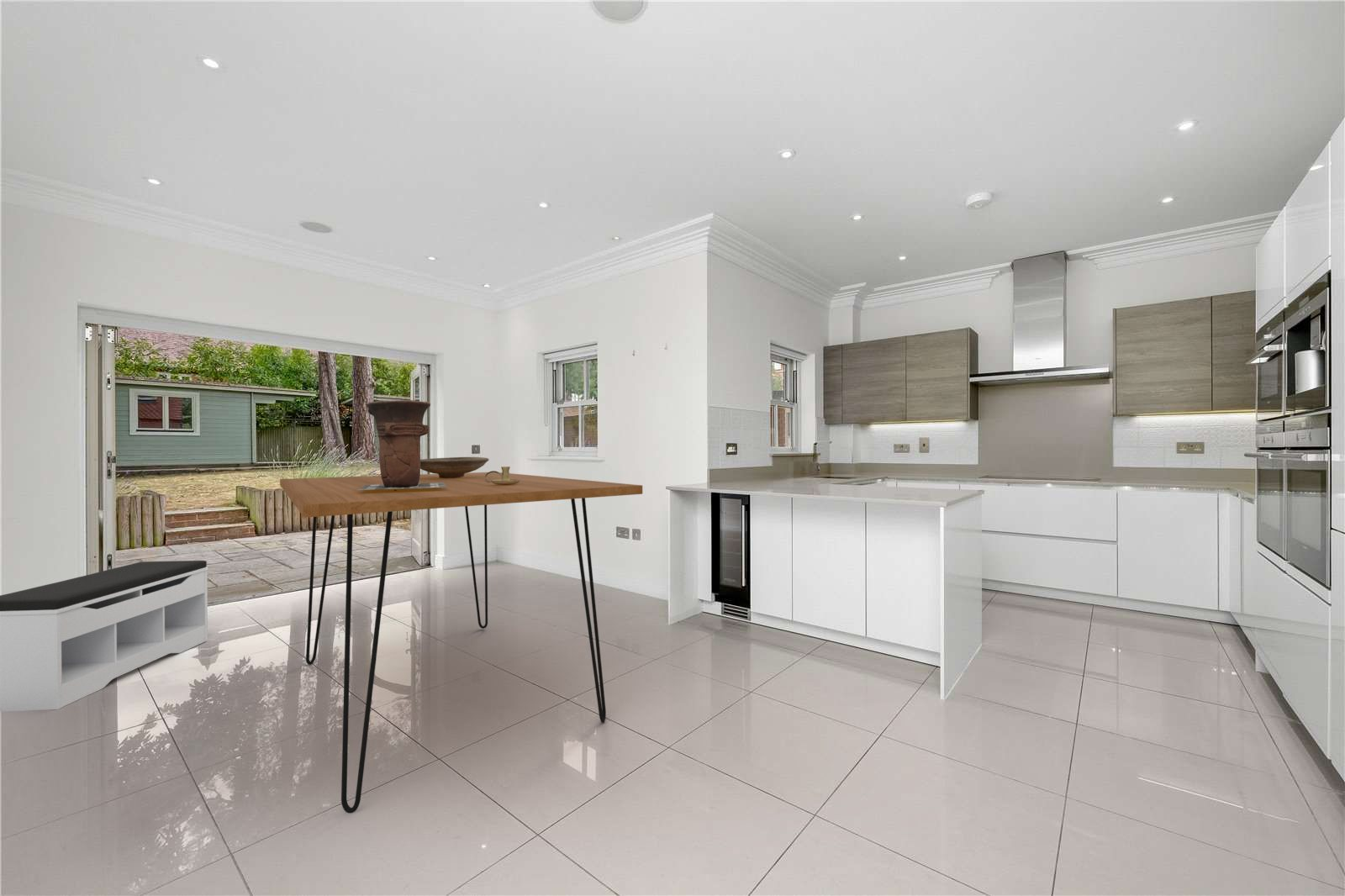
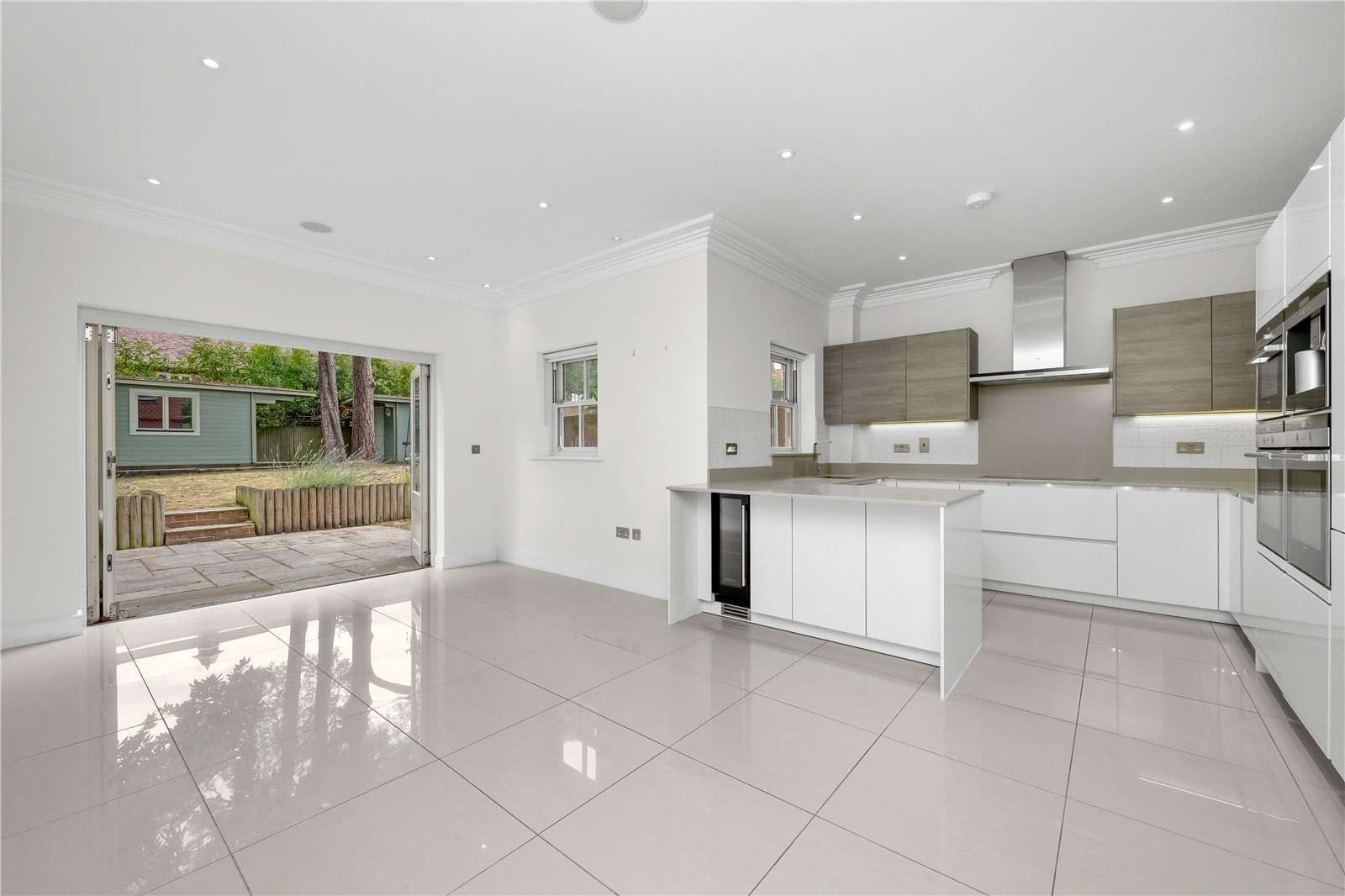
- vase [358,399,446,491]
- dining table [279,472,643,814]
- decorative bowl [420,456,490,478]
- candlestick [485,466,520,485]
- bench [0,560,208,713]
